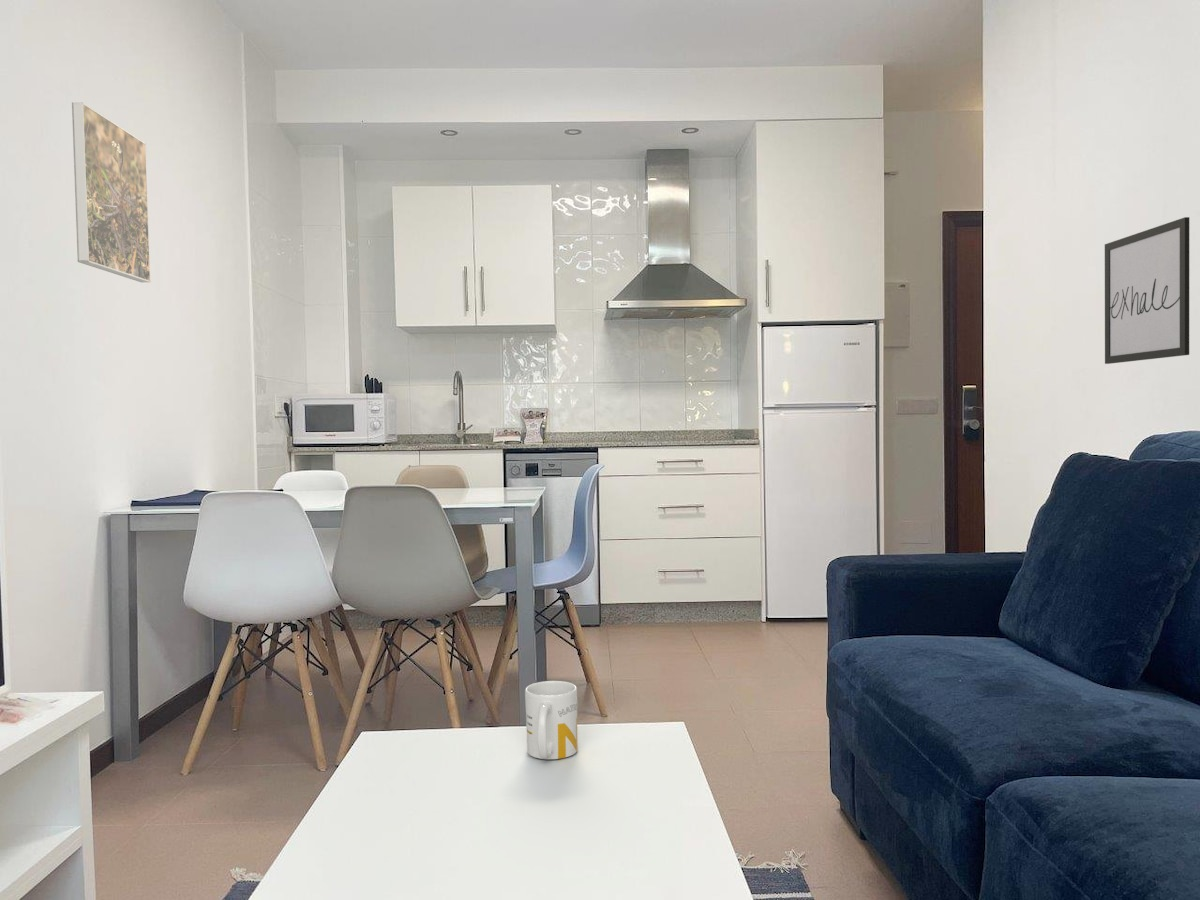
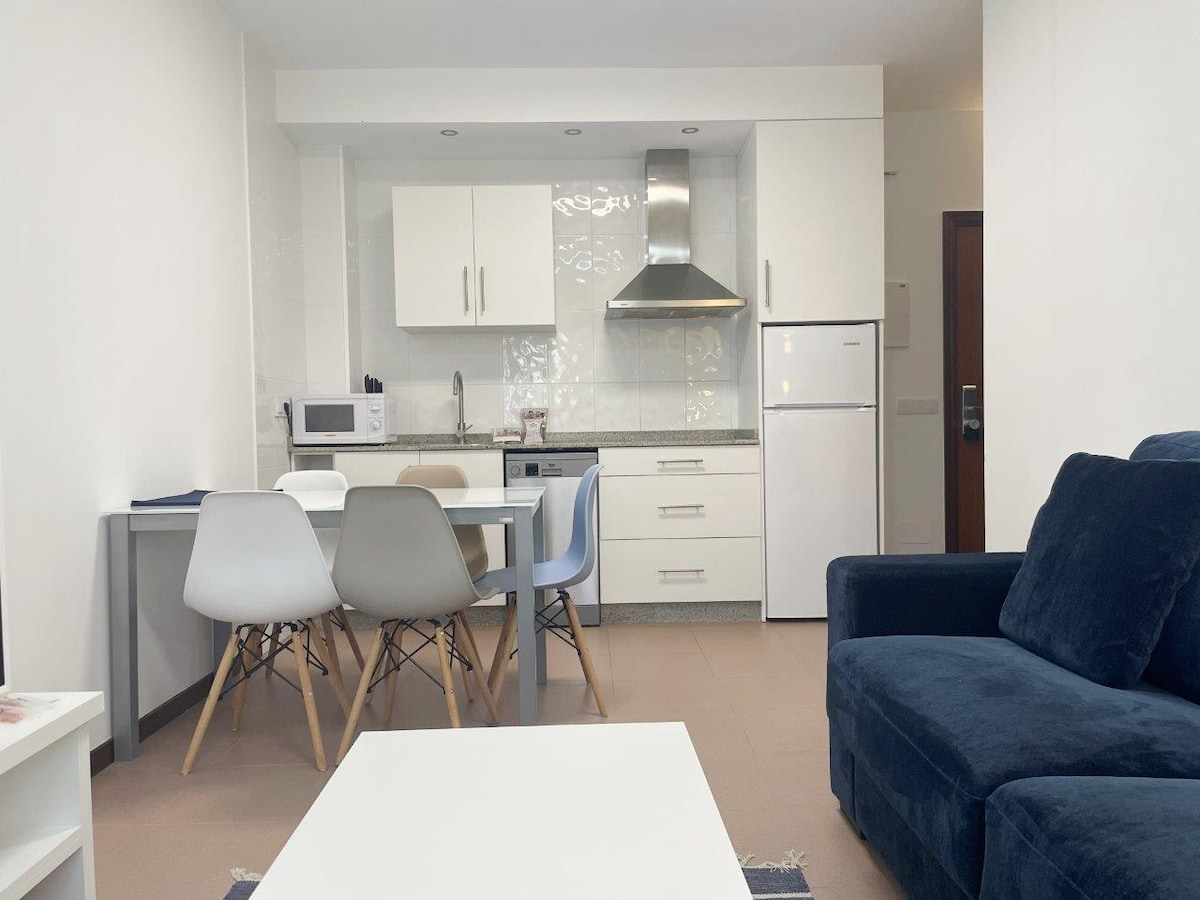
- wall art [1104,216,1190,365]
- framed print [71,101,152,283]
- mug [524,680,579,760]
